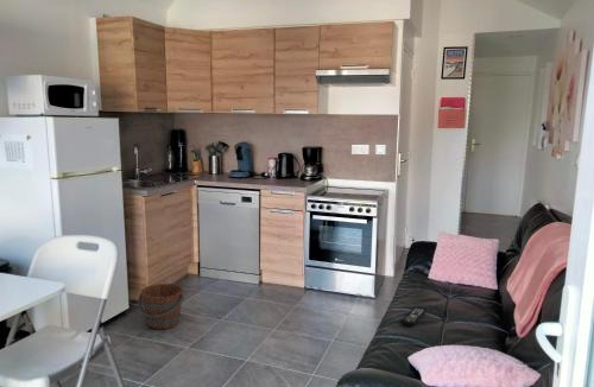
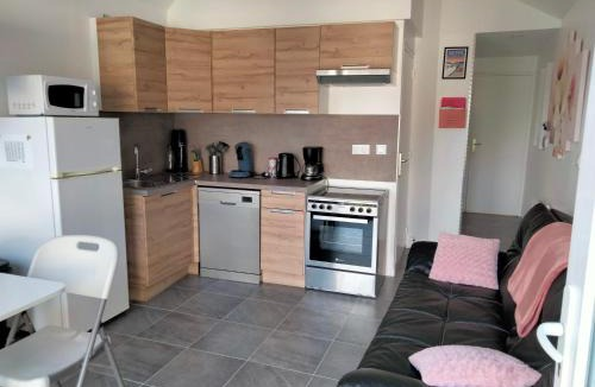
- remote control [402,305,429,328]
- bucket [137,283,185,330]
